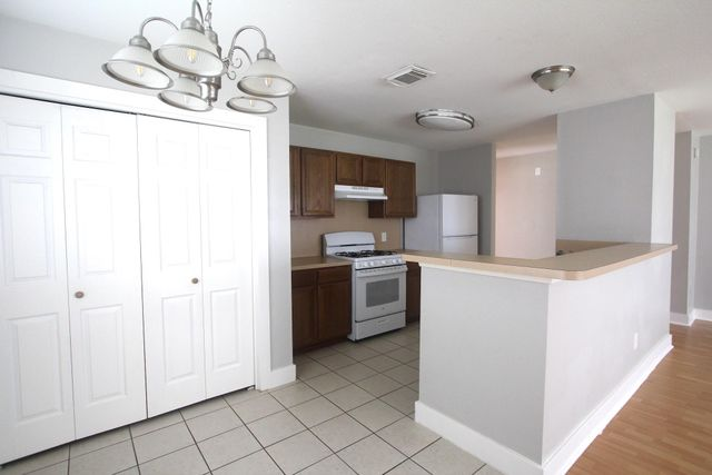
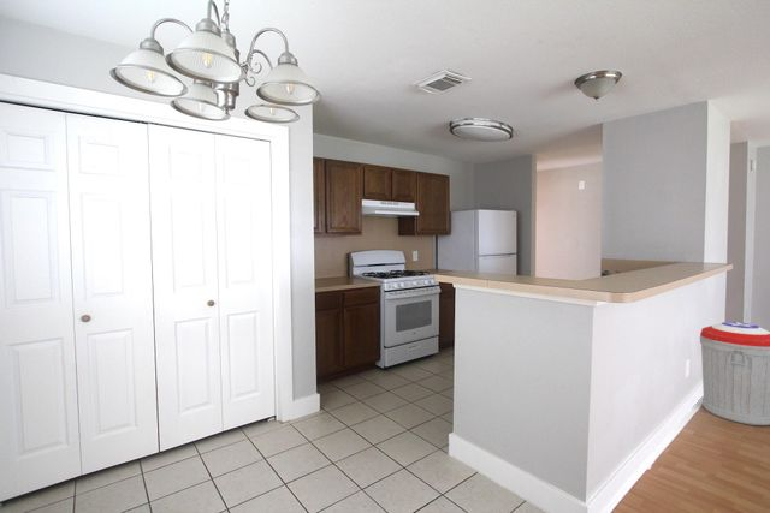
+ trash can [699,321,770,426]
